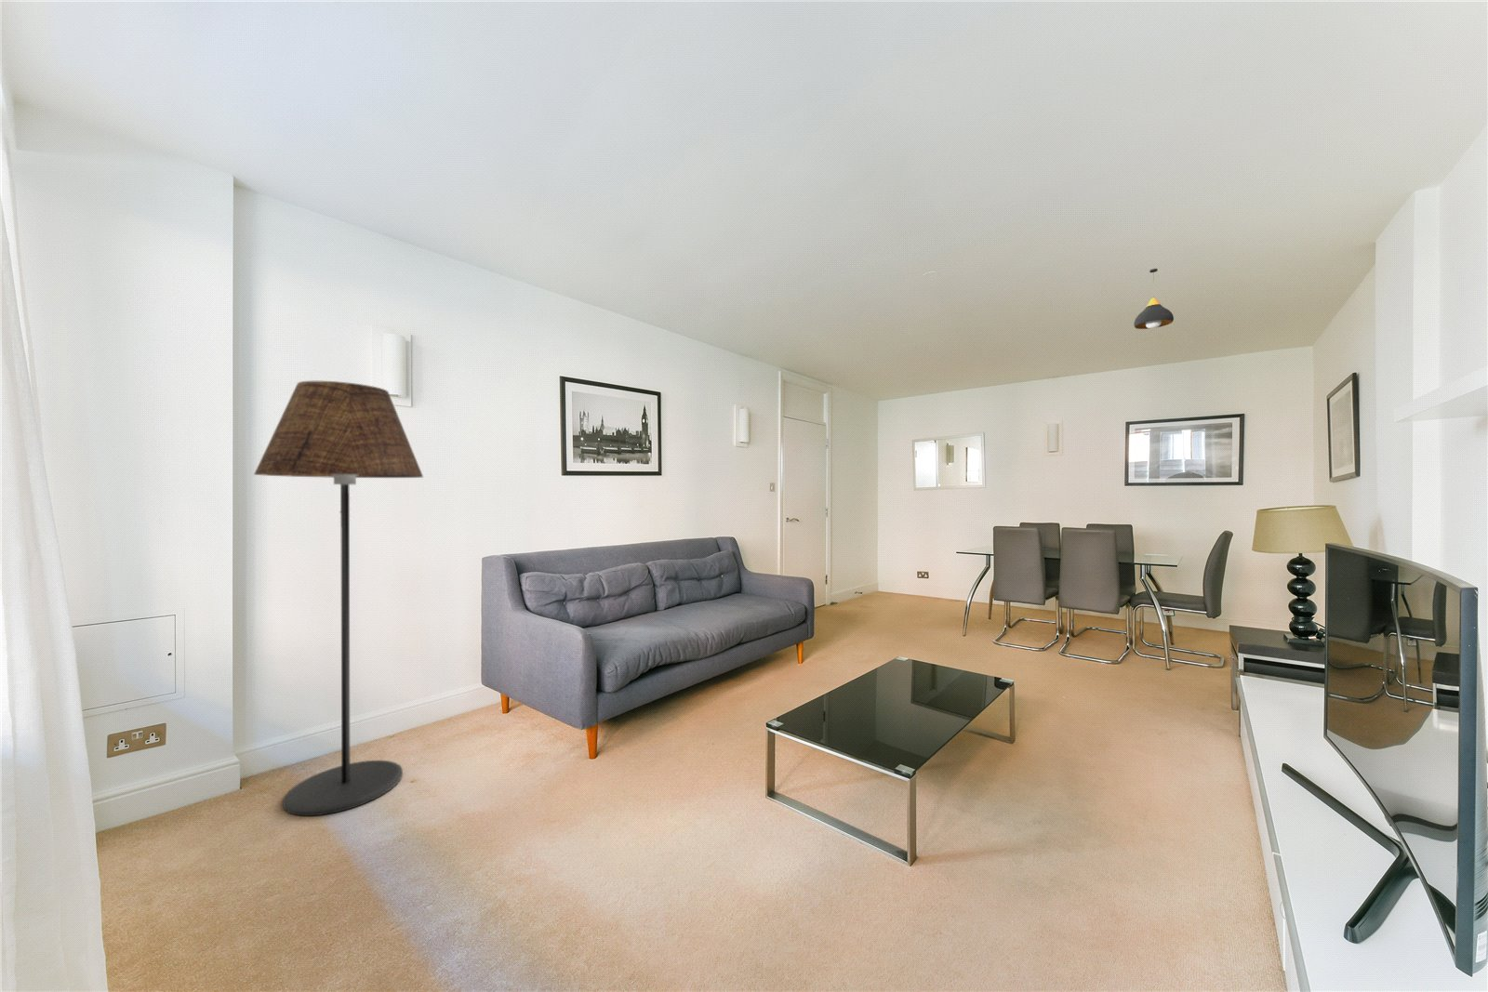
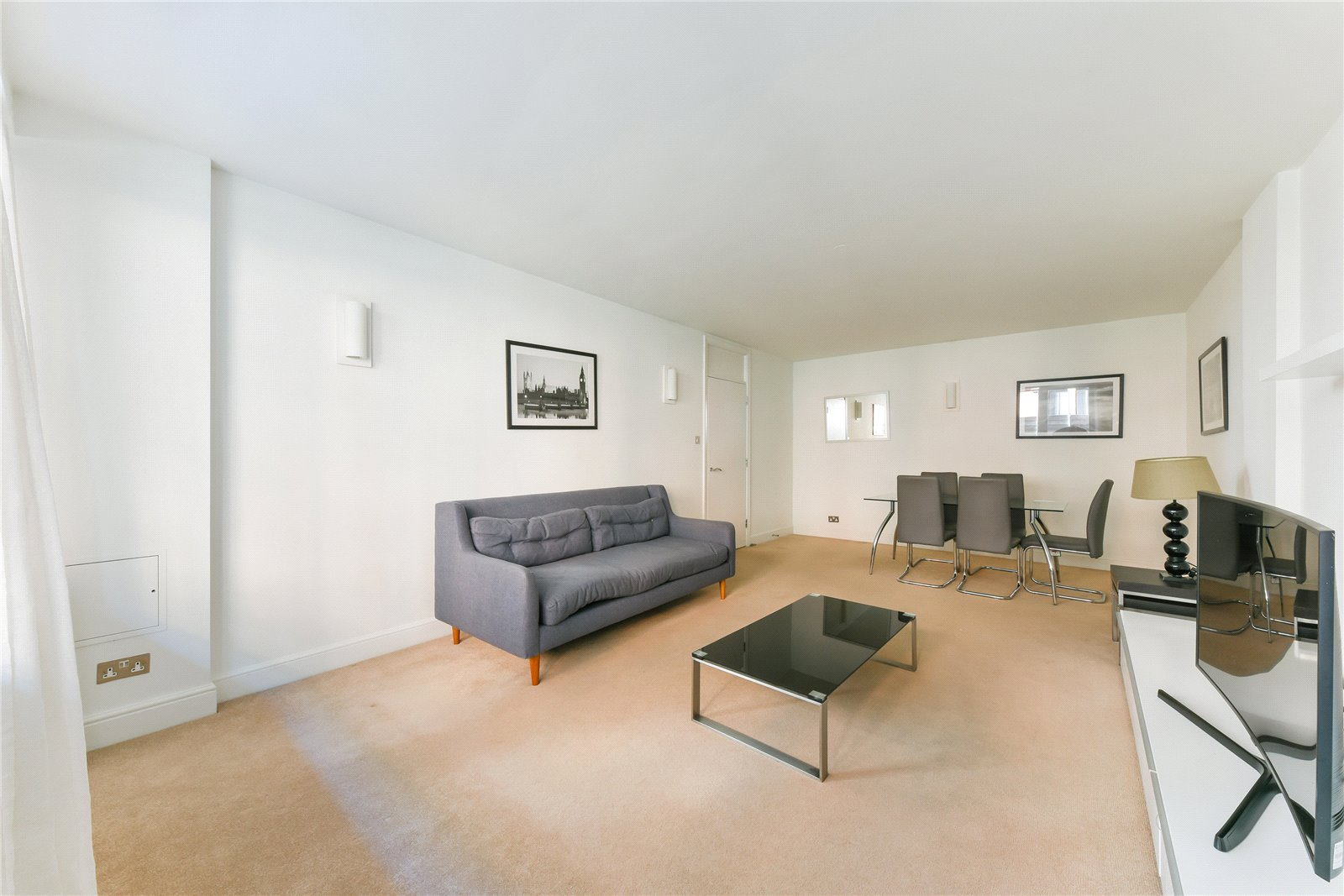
- floor lamp [252,380,424,817]
- pendant light [1133,268,1175,330]
